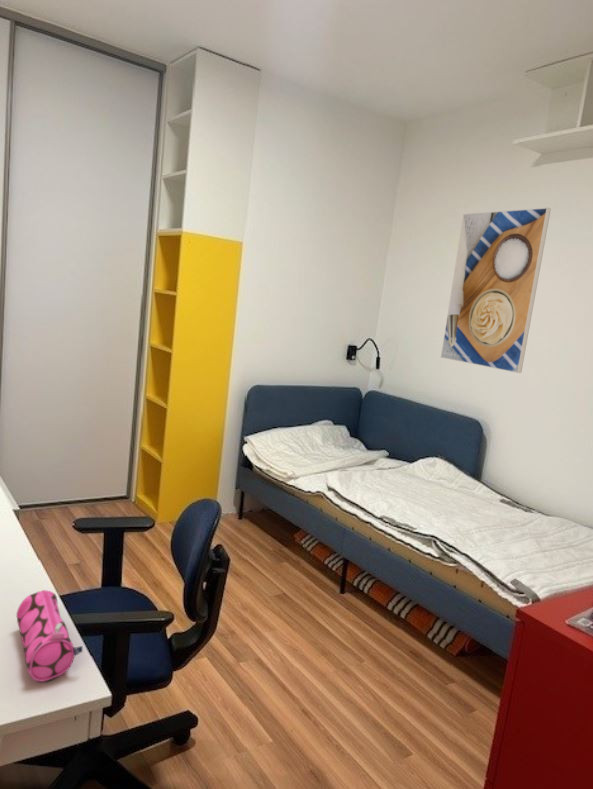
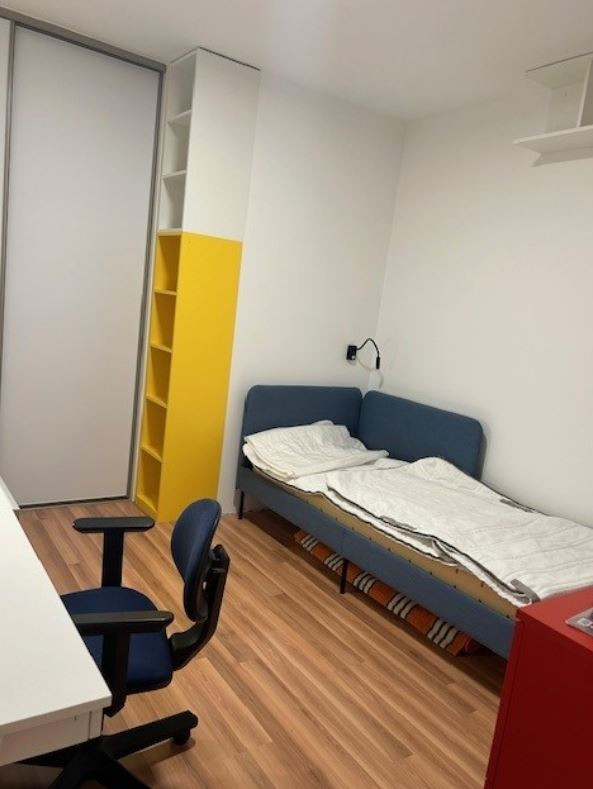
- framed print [440,207,552,374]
- pencil case [15,589,84,683]
